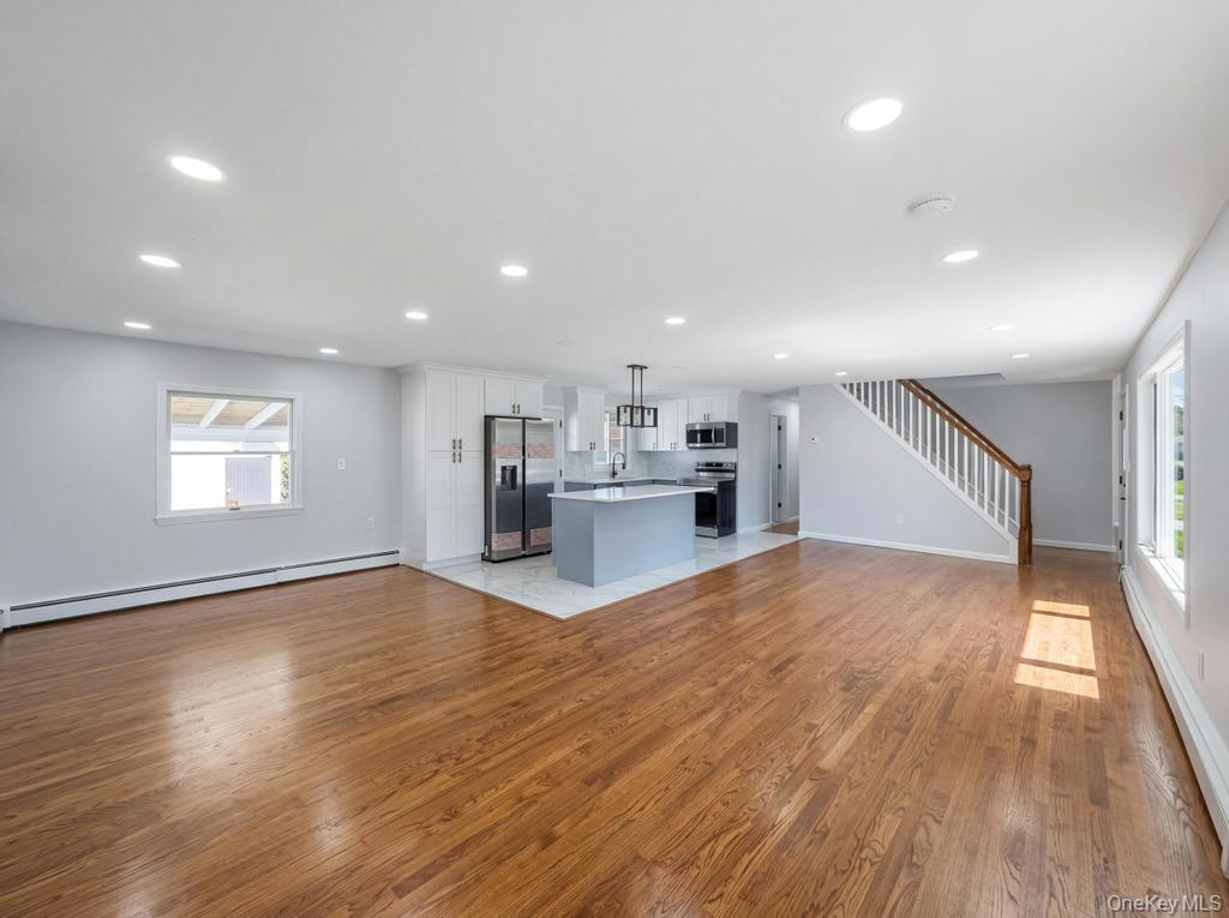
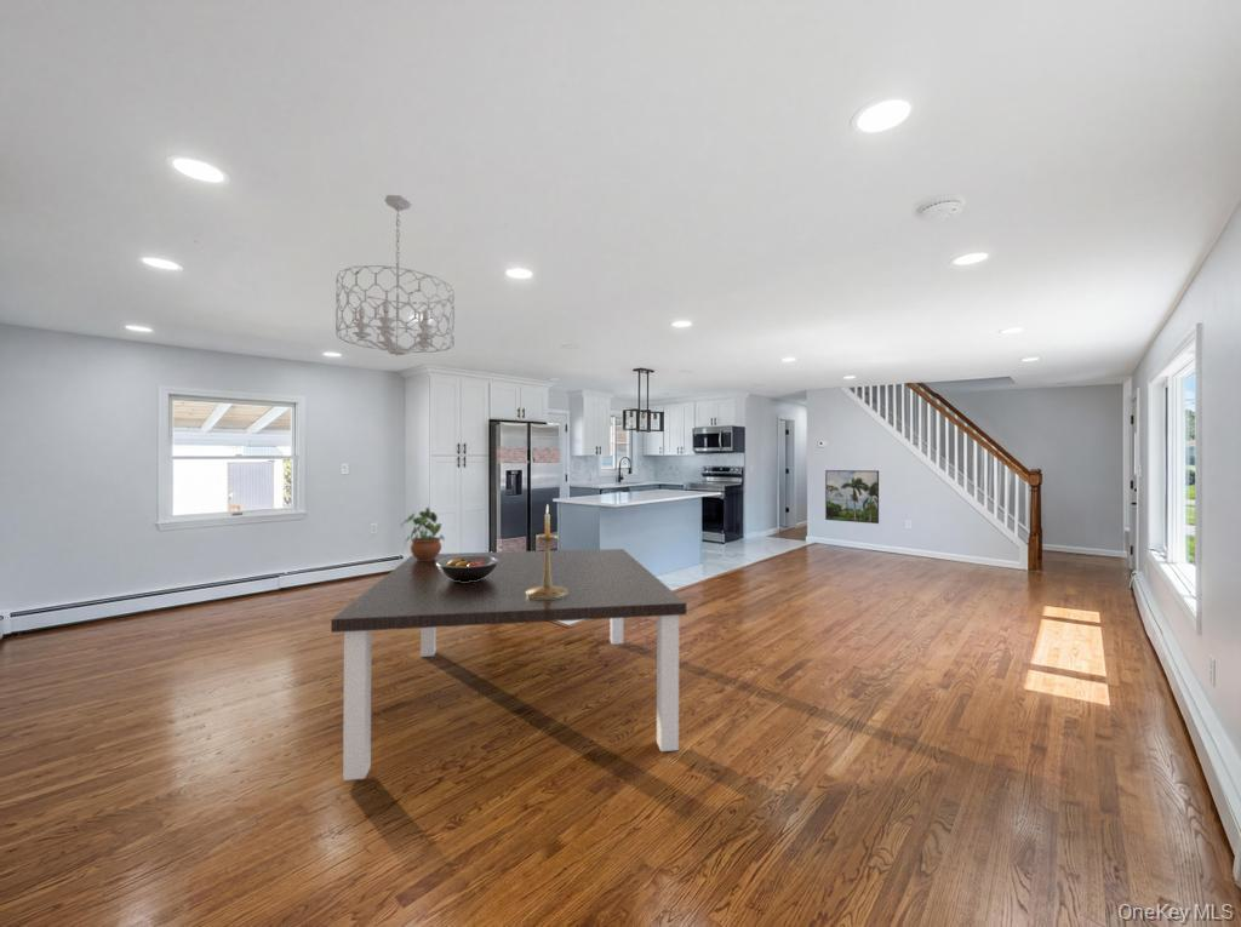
+ dining table [330,548,687,782]
+ candlestick [526,504,568,599]
+ fruit bowl [436,556,499,582]
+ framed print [824,469,880,525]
+ chandelier [334,194,456,357]
+ potted plant [400,507,446,561]
